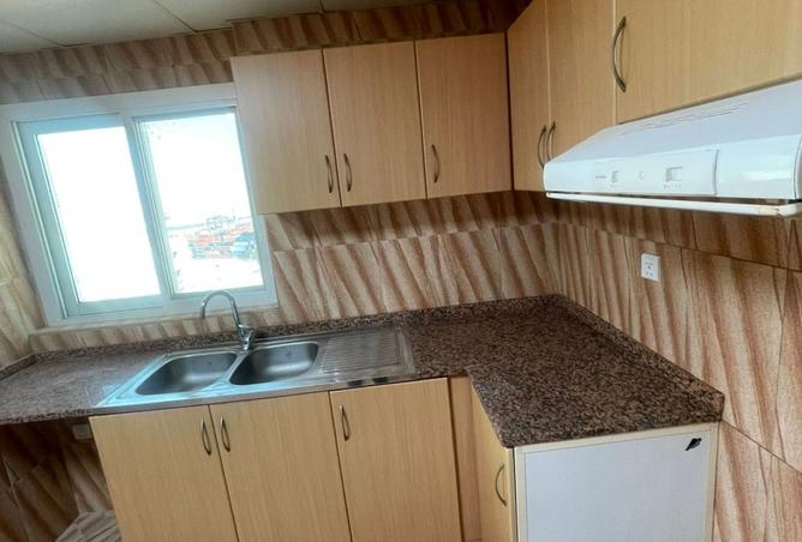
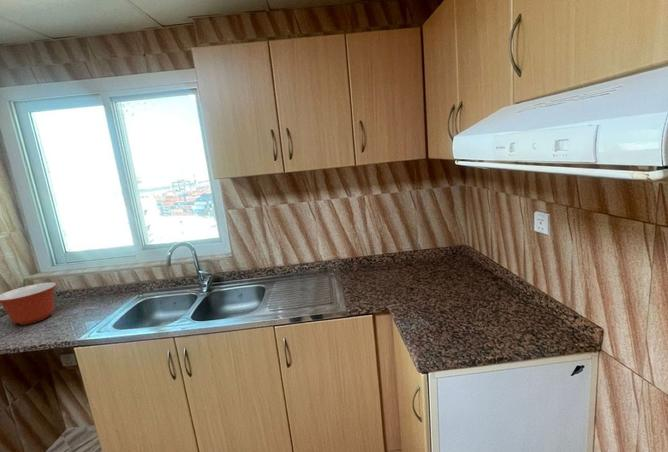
+ mixing bowl [0,282,58,326]
